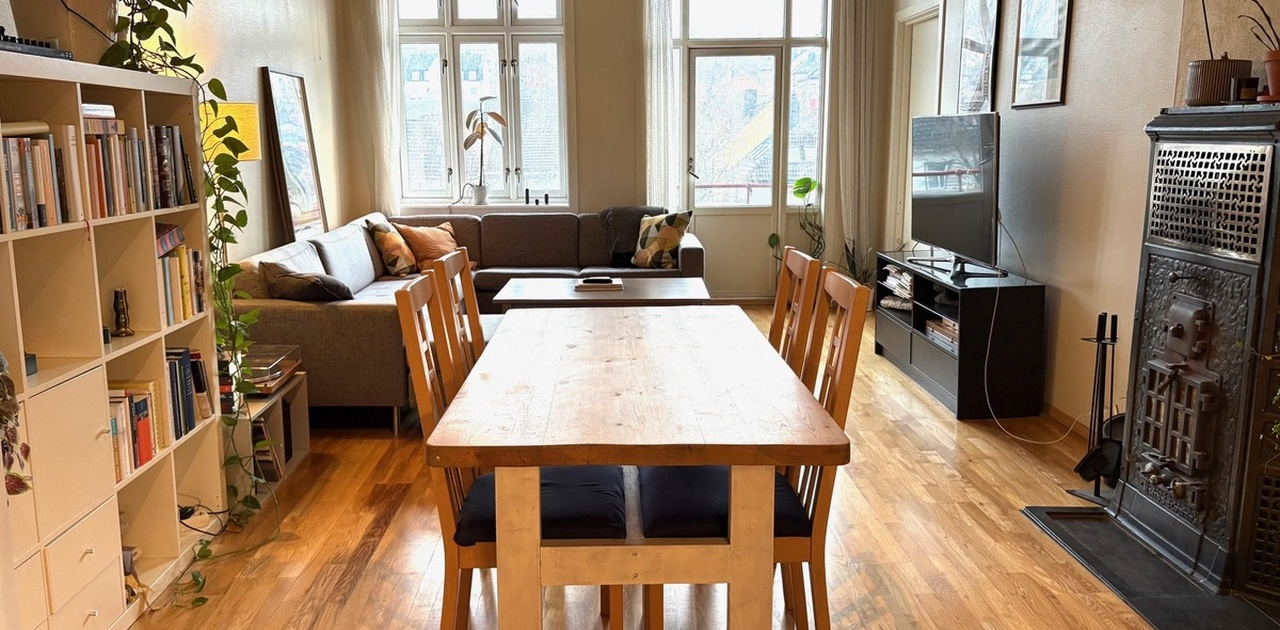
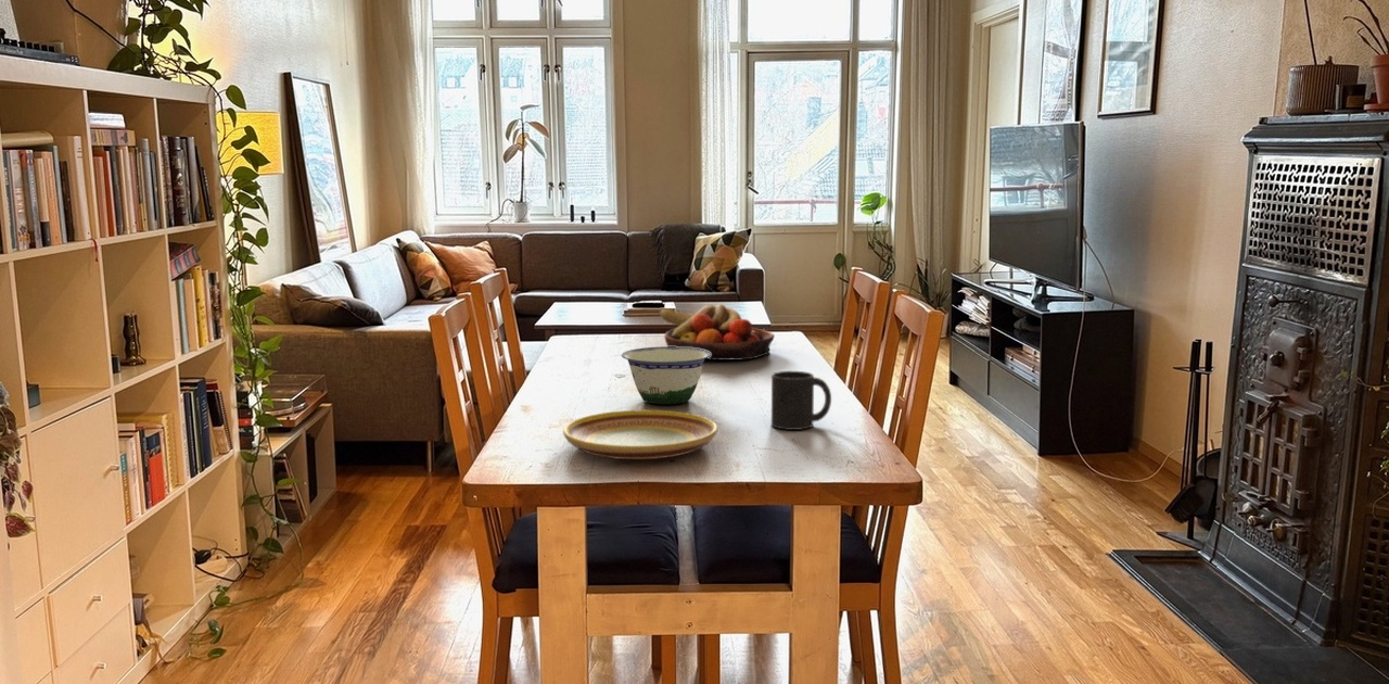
+ mug [770,370,832,431]
+ fruit bowl [658,303,776,362]
+ plate [562,409,718,460]
+ bowl [621,345,711,405]
